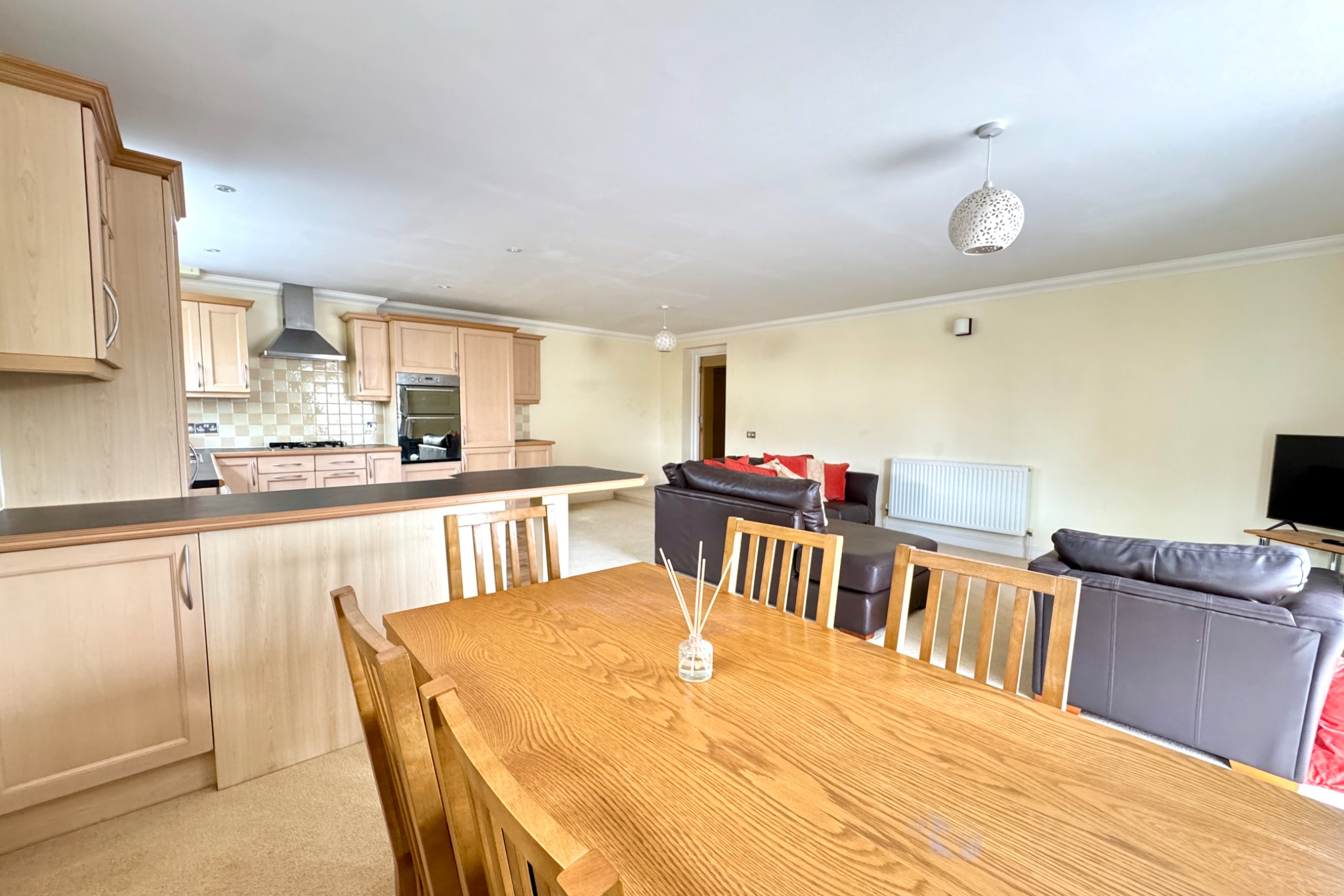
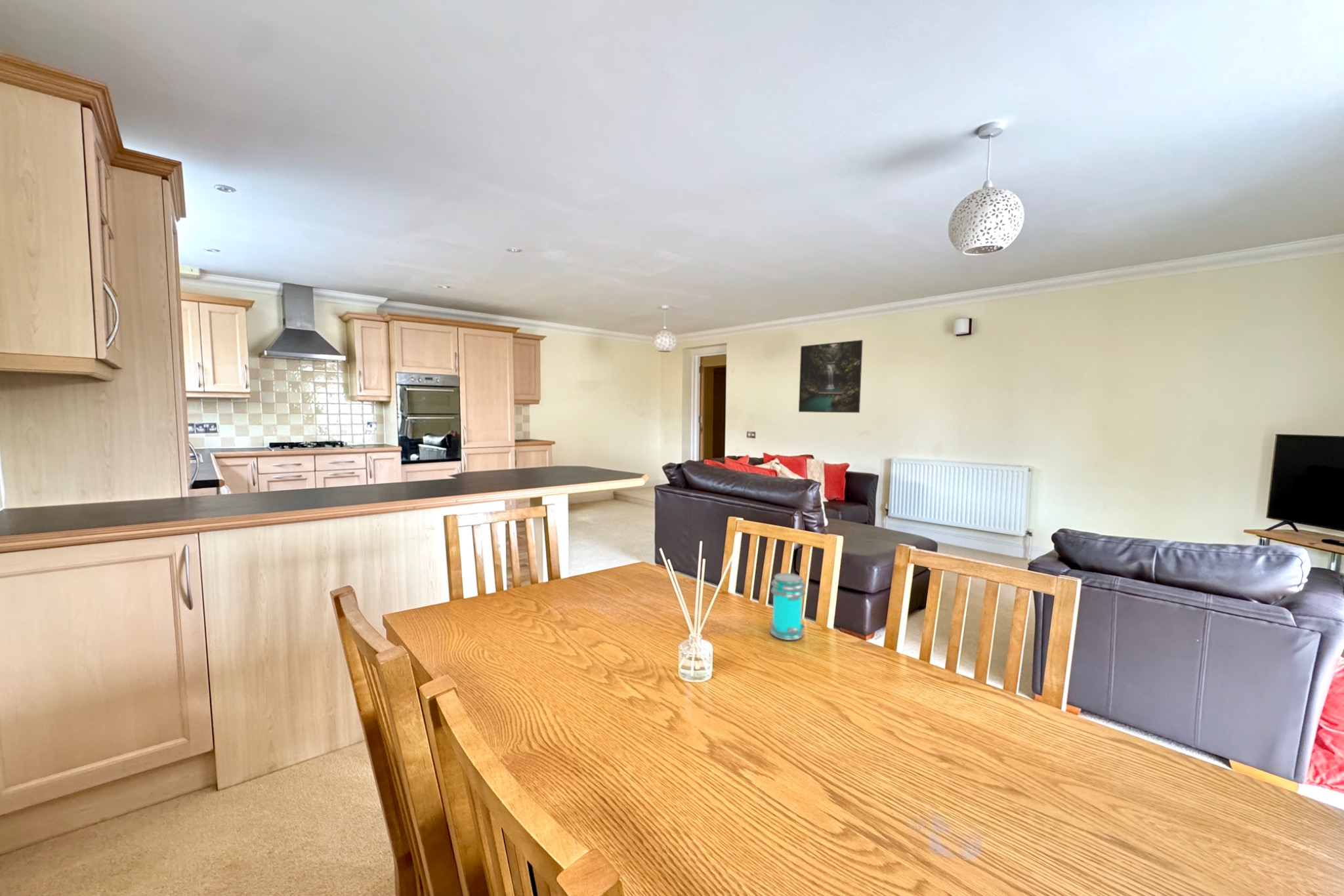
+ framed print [798,339,864,413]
+ jar [769,572,806,641]
